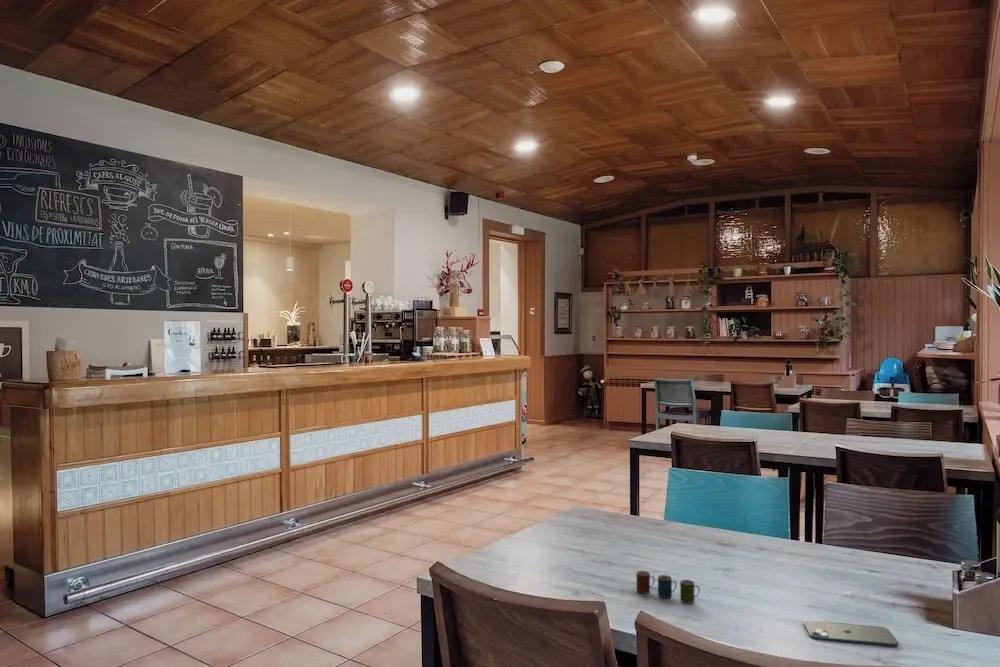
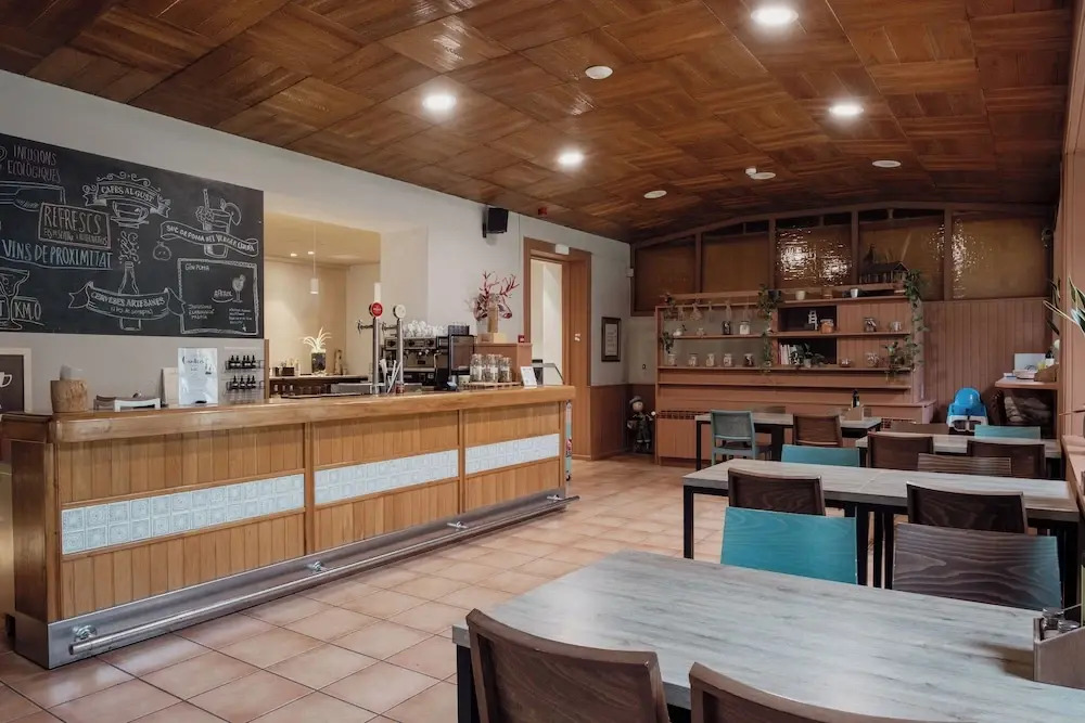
- smartphone [803,619,899,647]
- cup [635,570,701,604]
